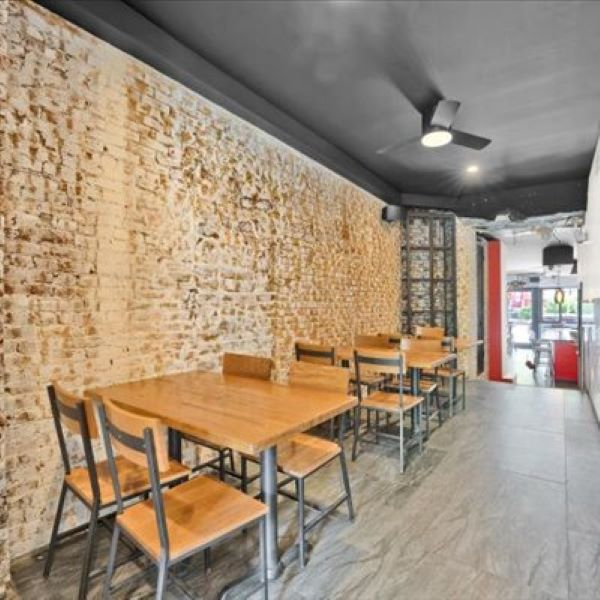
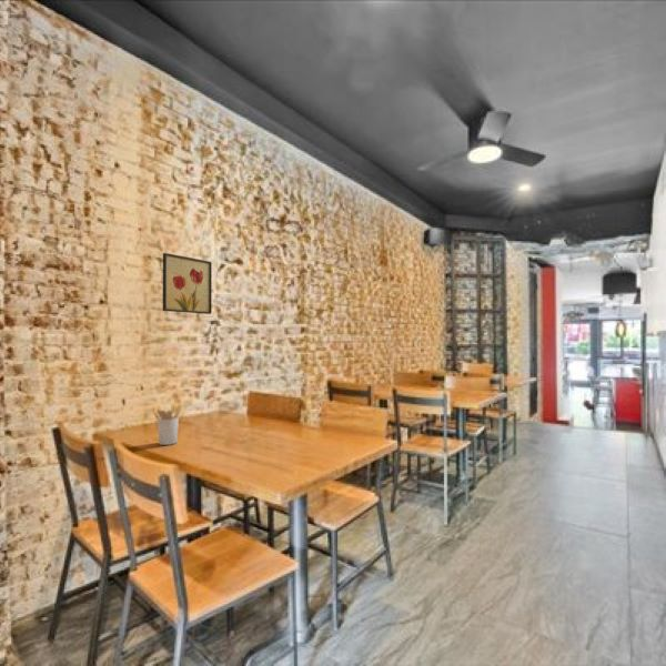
+ utensil holder [152,404,182,446]
+ wall art [162,252,213,315]
